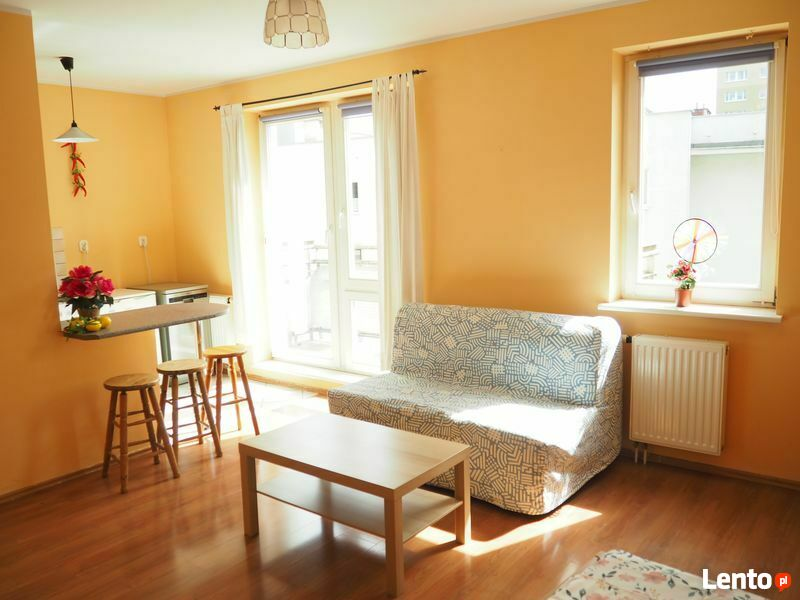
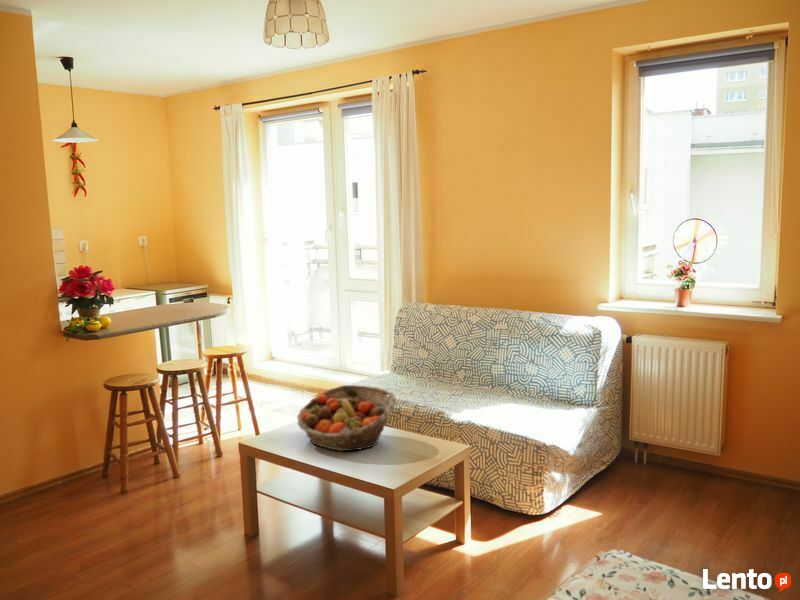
+ fruit basket [296,384,397,452]
